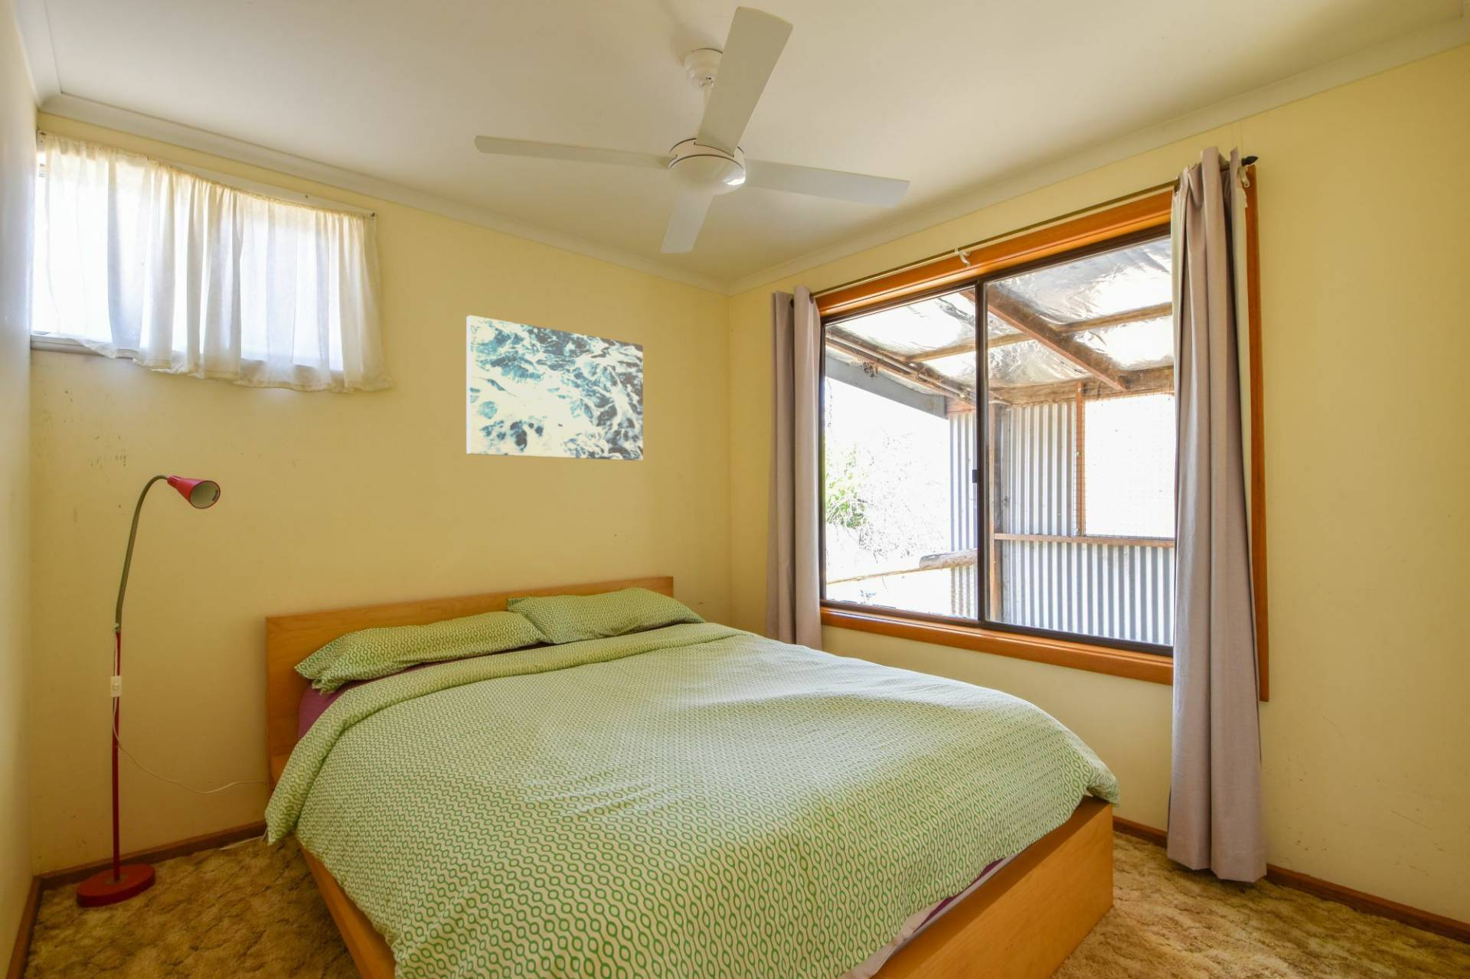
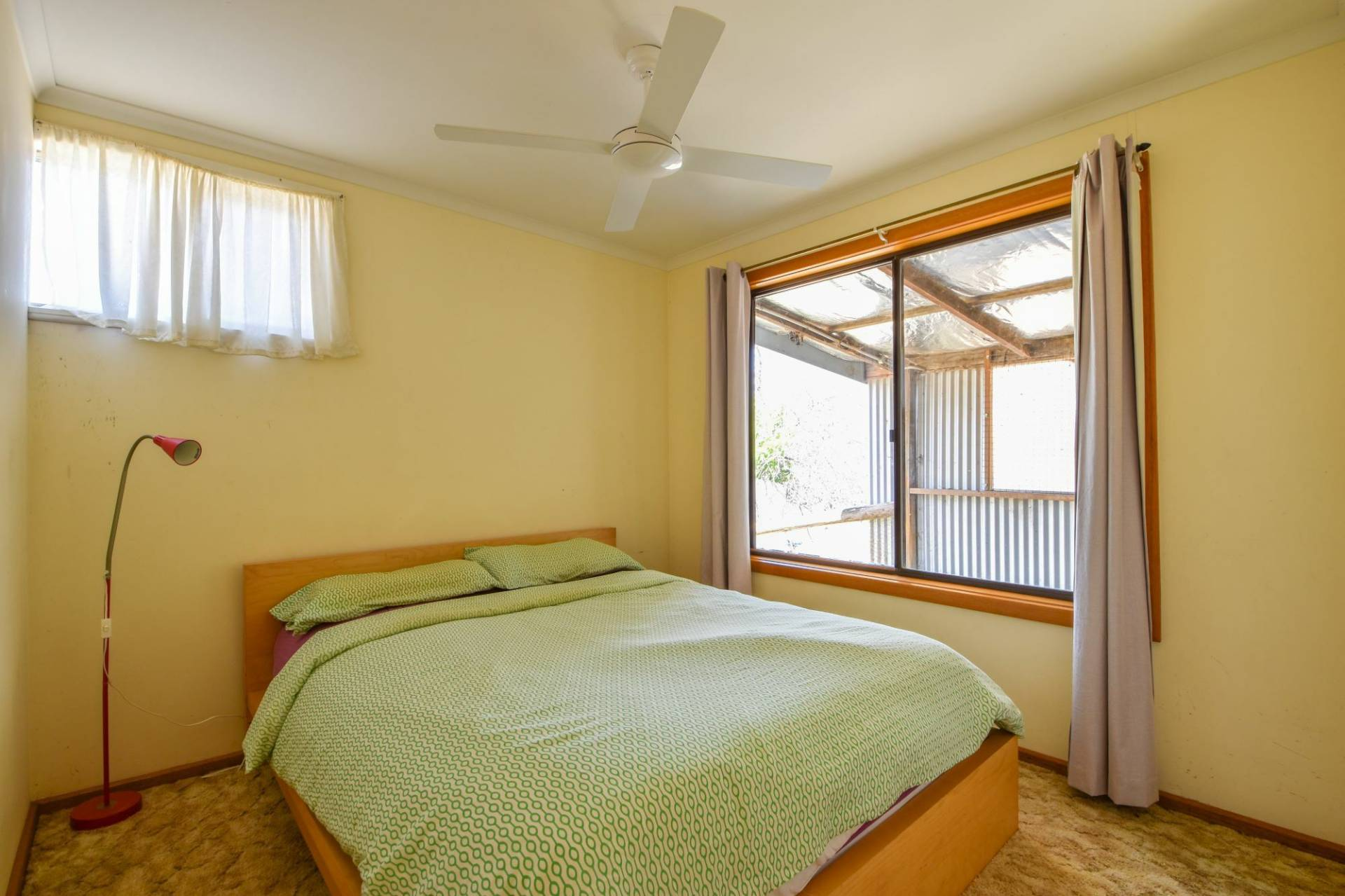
- wall art [466,315,644,461]
